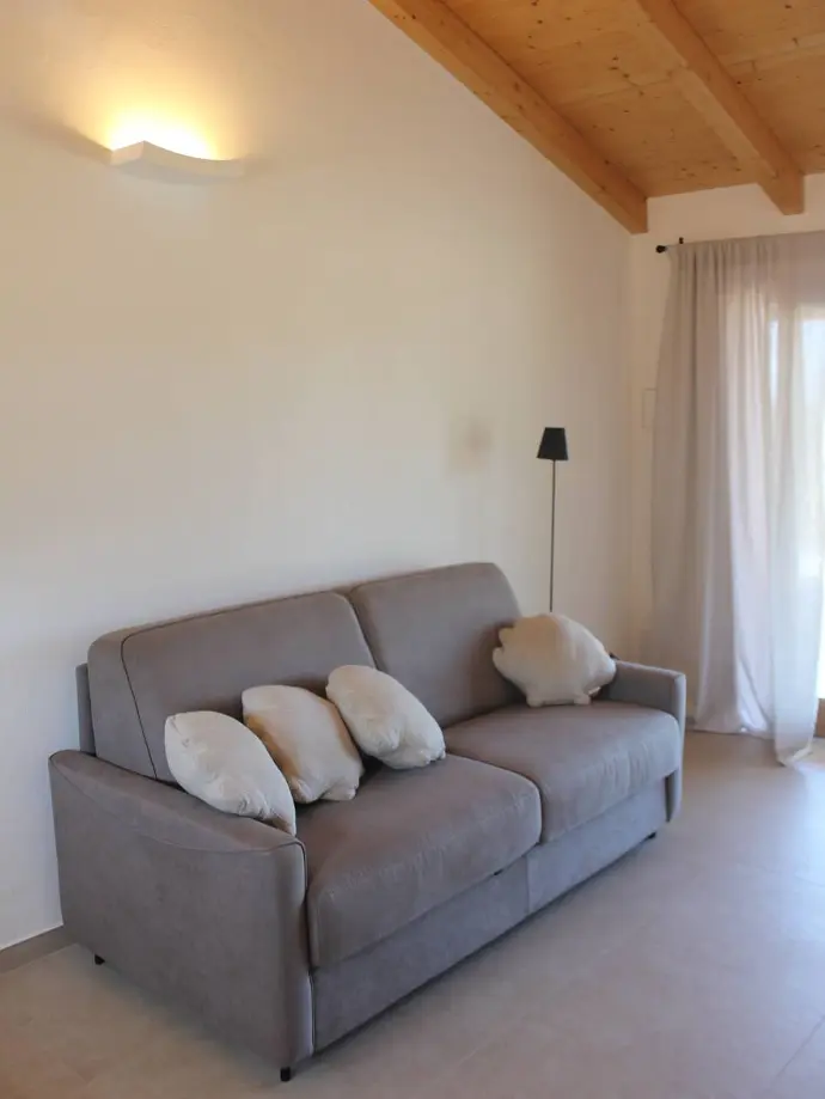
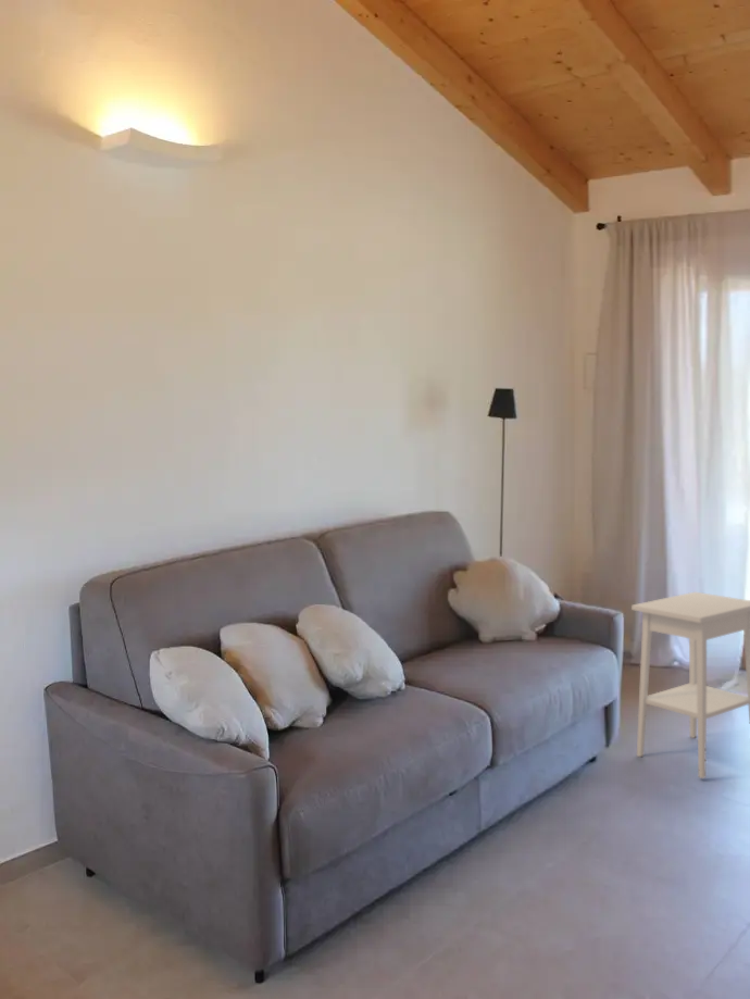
+ side table [630,590,750,779]
